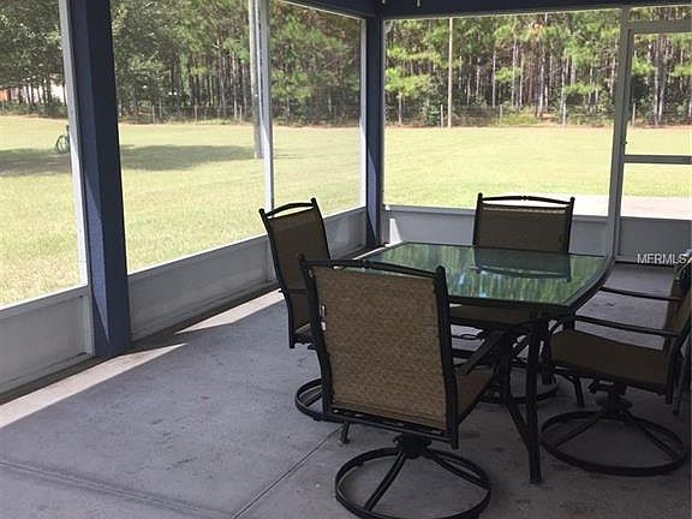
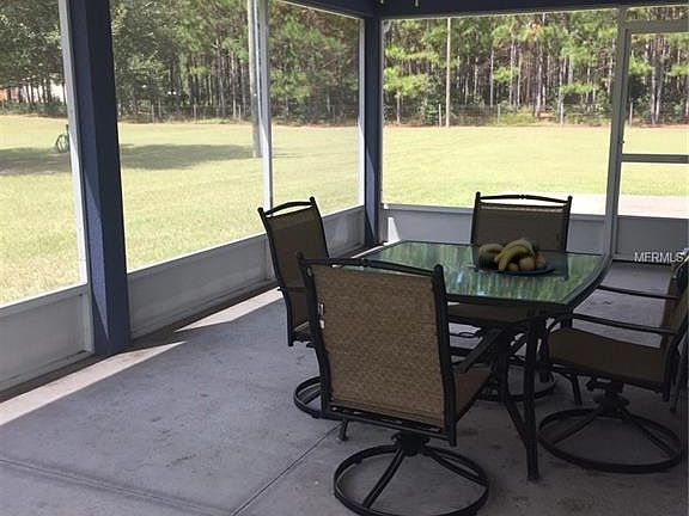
+ fruit bowl [475,235,556,276]
